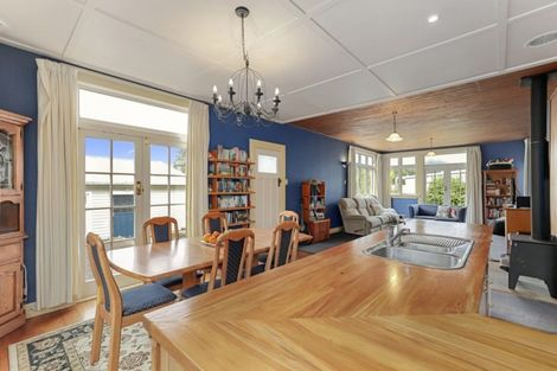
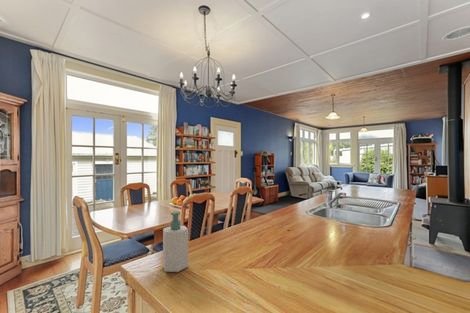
+ soap bottle [162,211,189,273]
